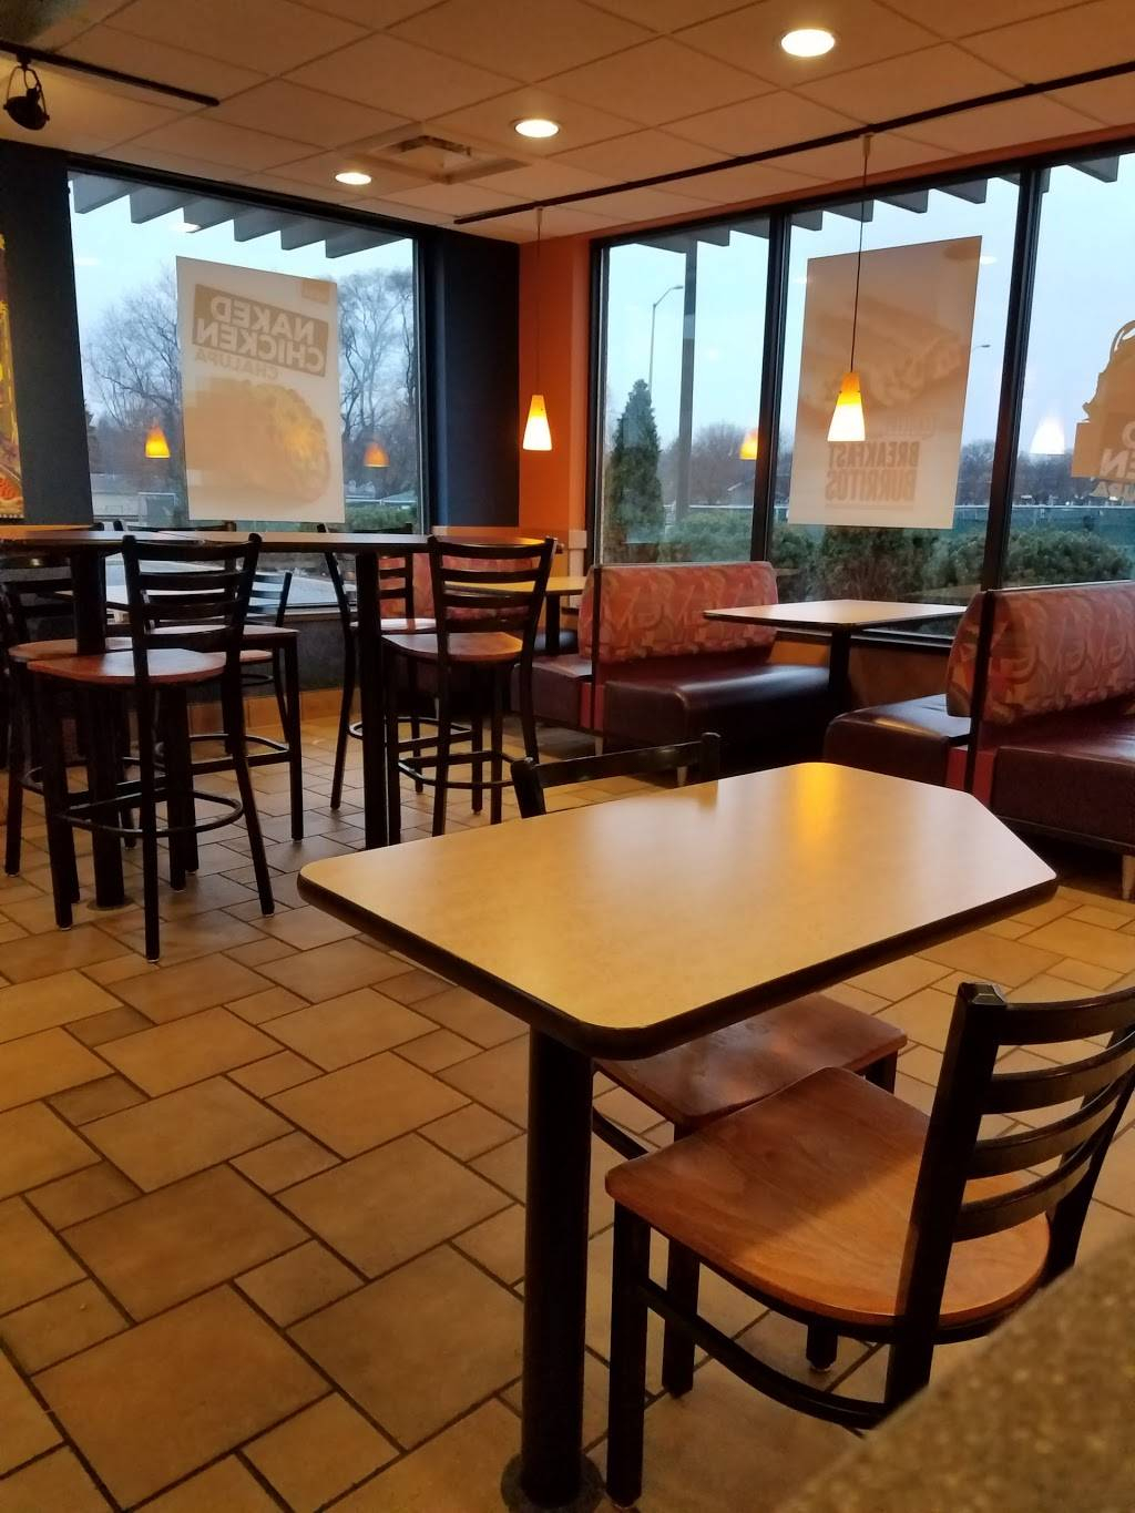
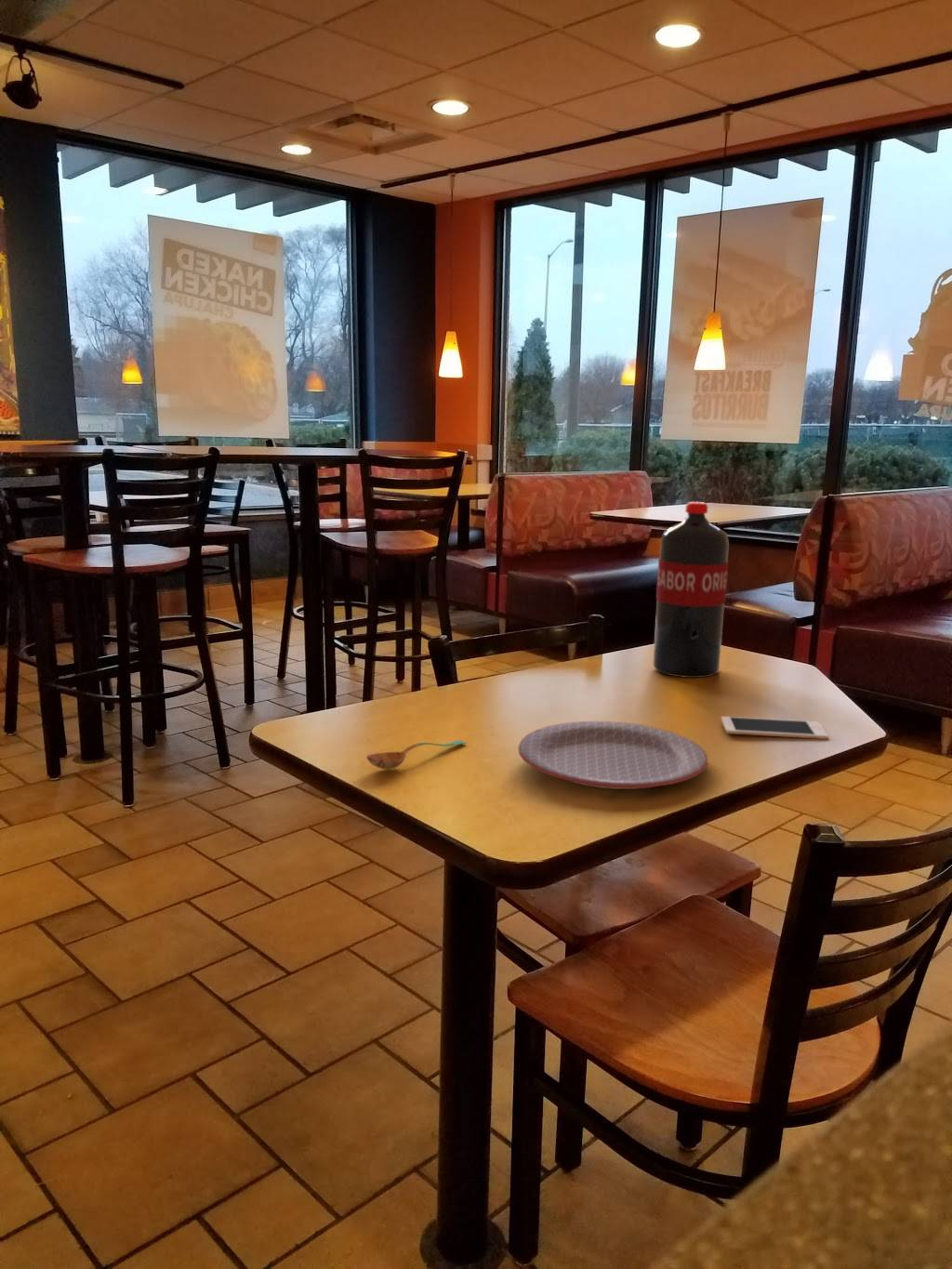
+ soupspoon [365,739,468,770]
+ cell phone [721,716,829,740]
+ plate [518,720,709,790]
+ pop [653,501,730,679]
